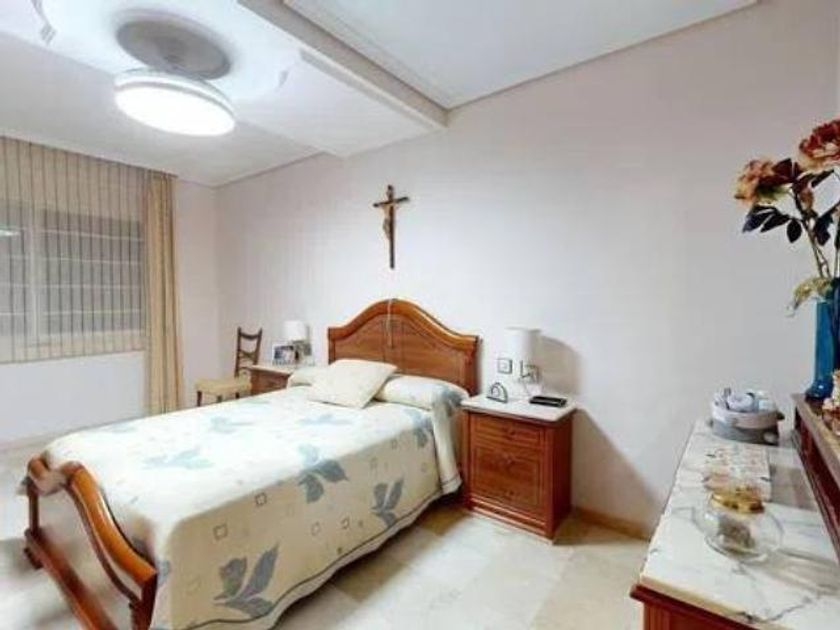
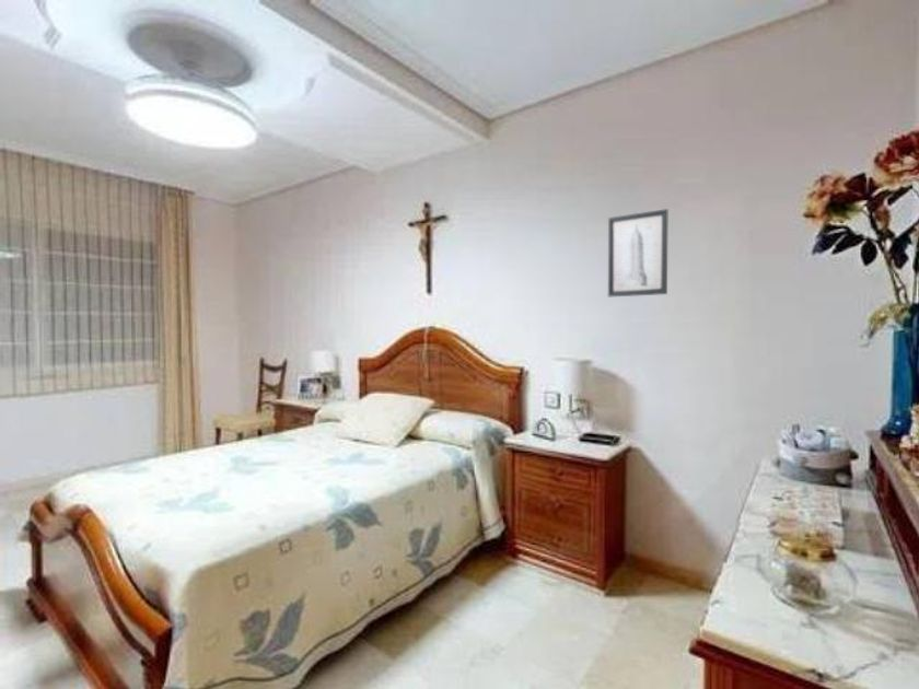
+ wall art [607,208,670,297]
